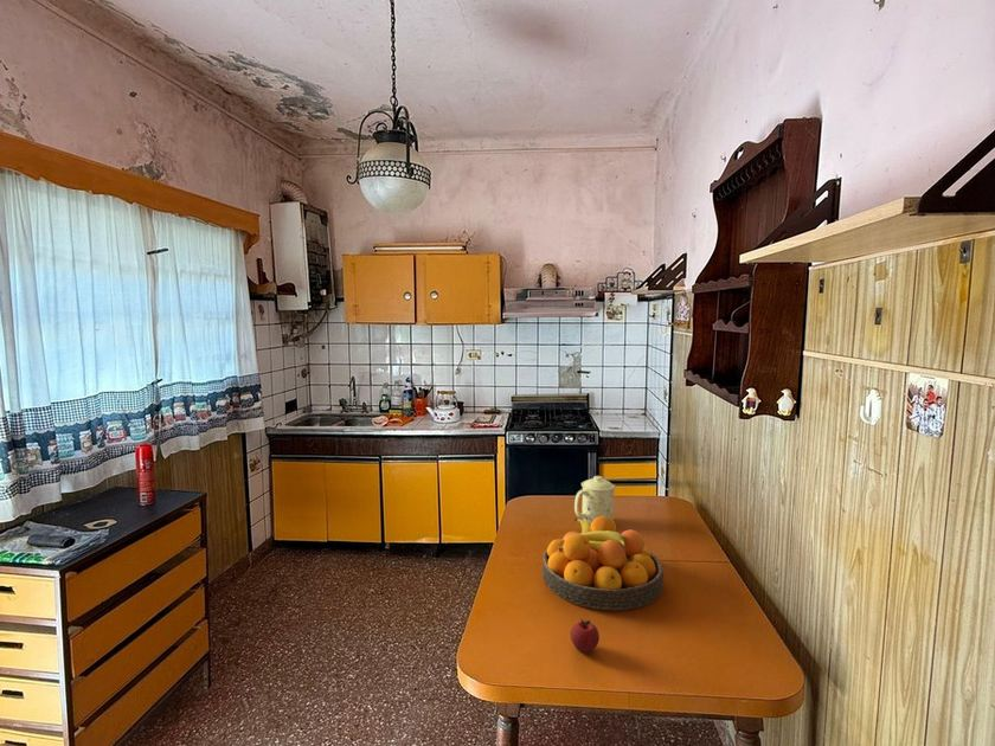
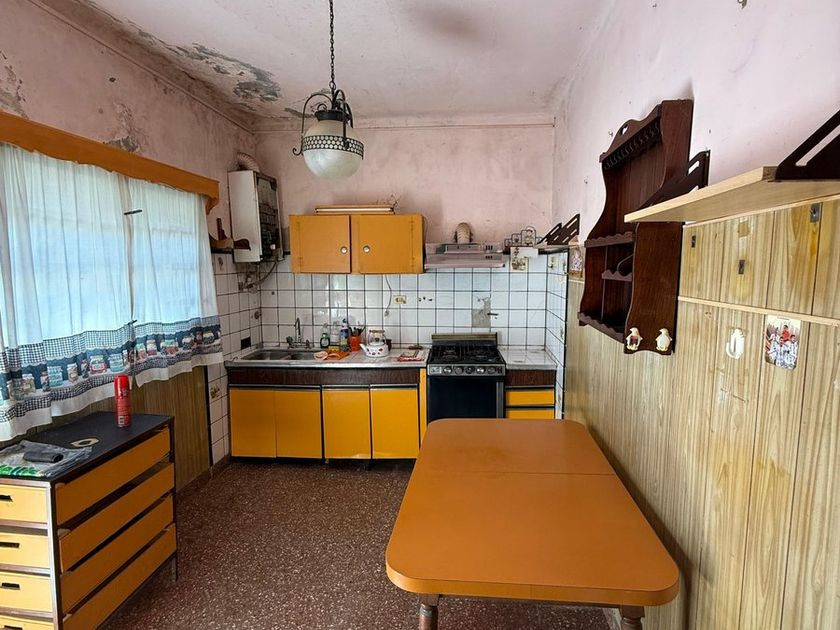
- fruit bowl [541,516,665,611]
- apple [570,618,601,655]
- mug [573,475,617,523]
